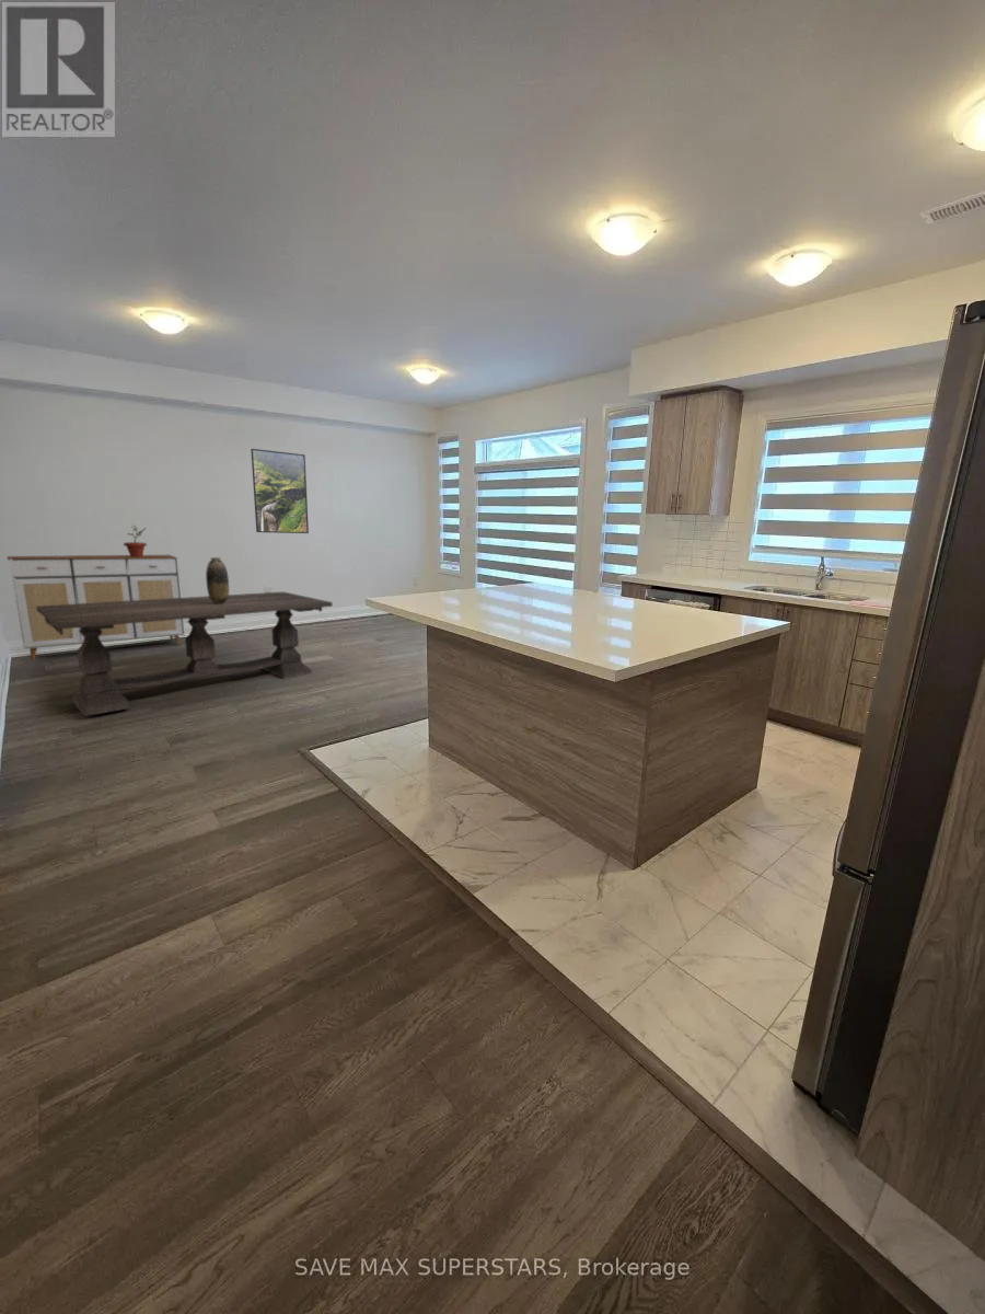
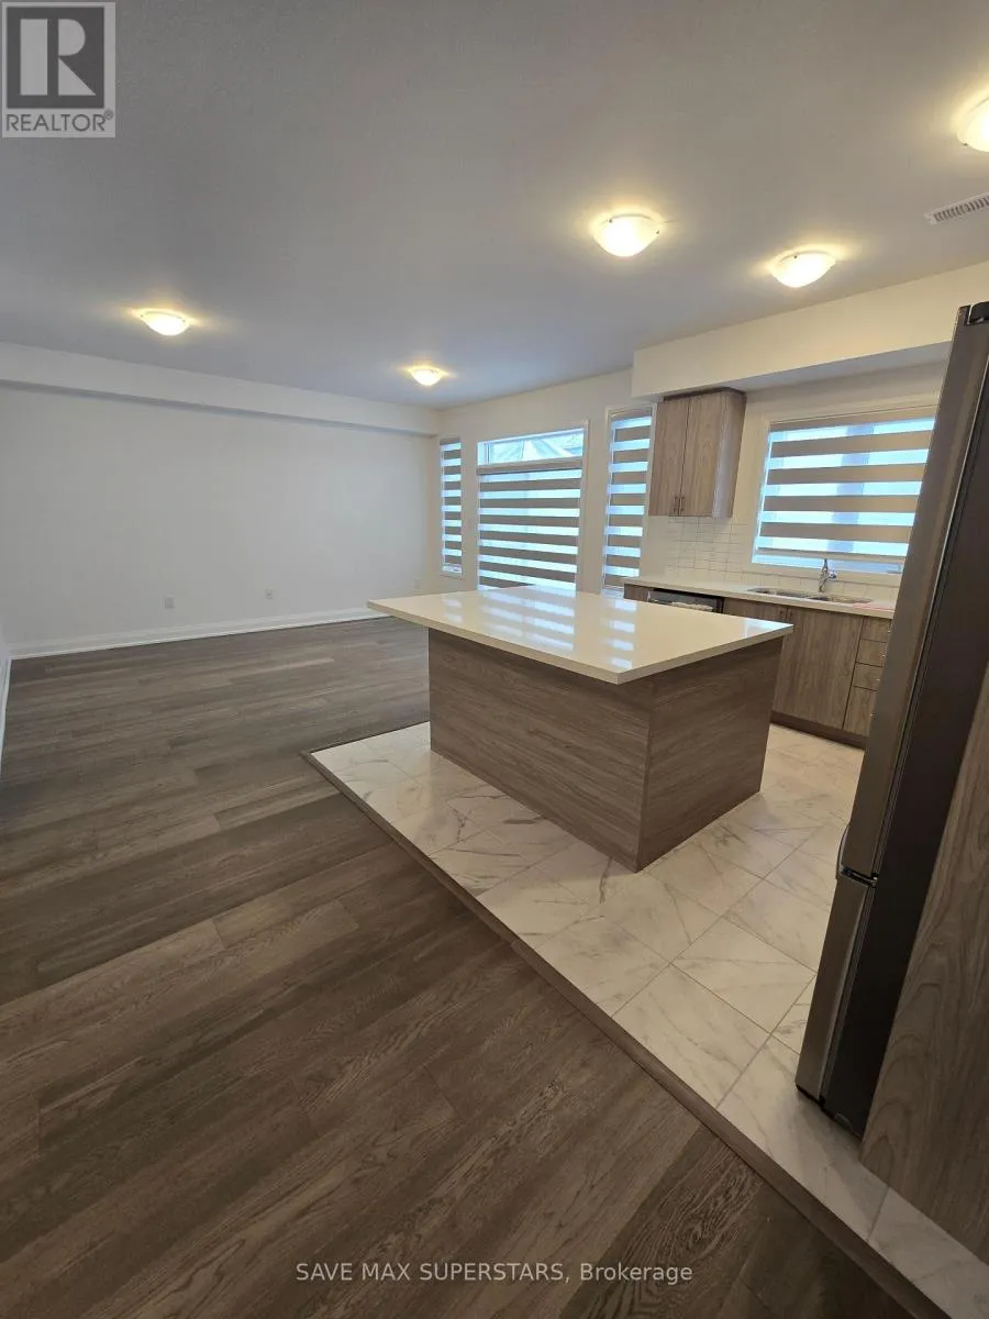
- dining table [36,590,334,717]
- sideboard [5,554,185,661]
- potted plant [123,523,148,556]
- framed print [250,448,310,534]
- vase [205,556,230,603]
